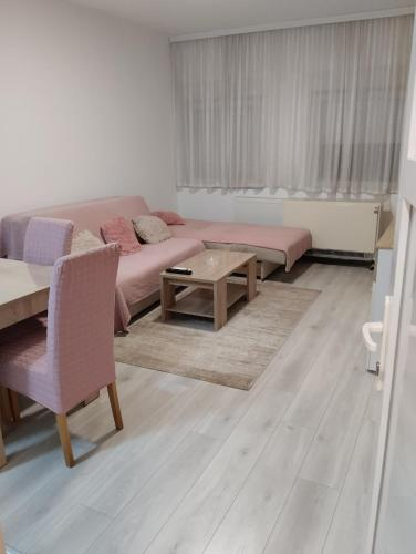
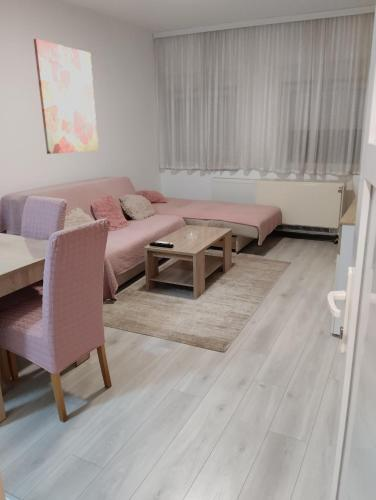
+ wall art [33,38,99,155]
